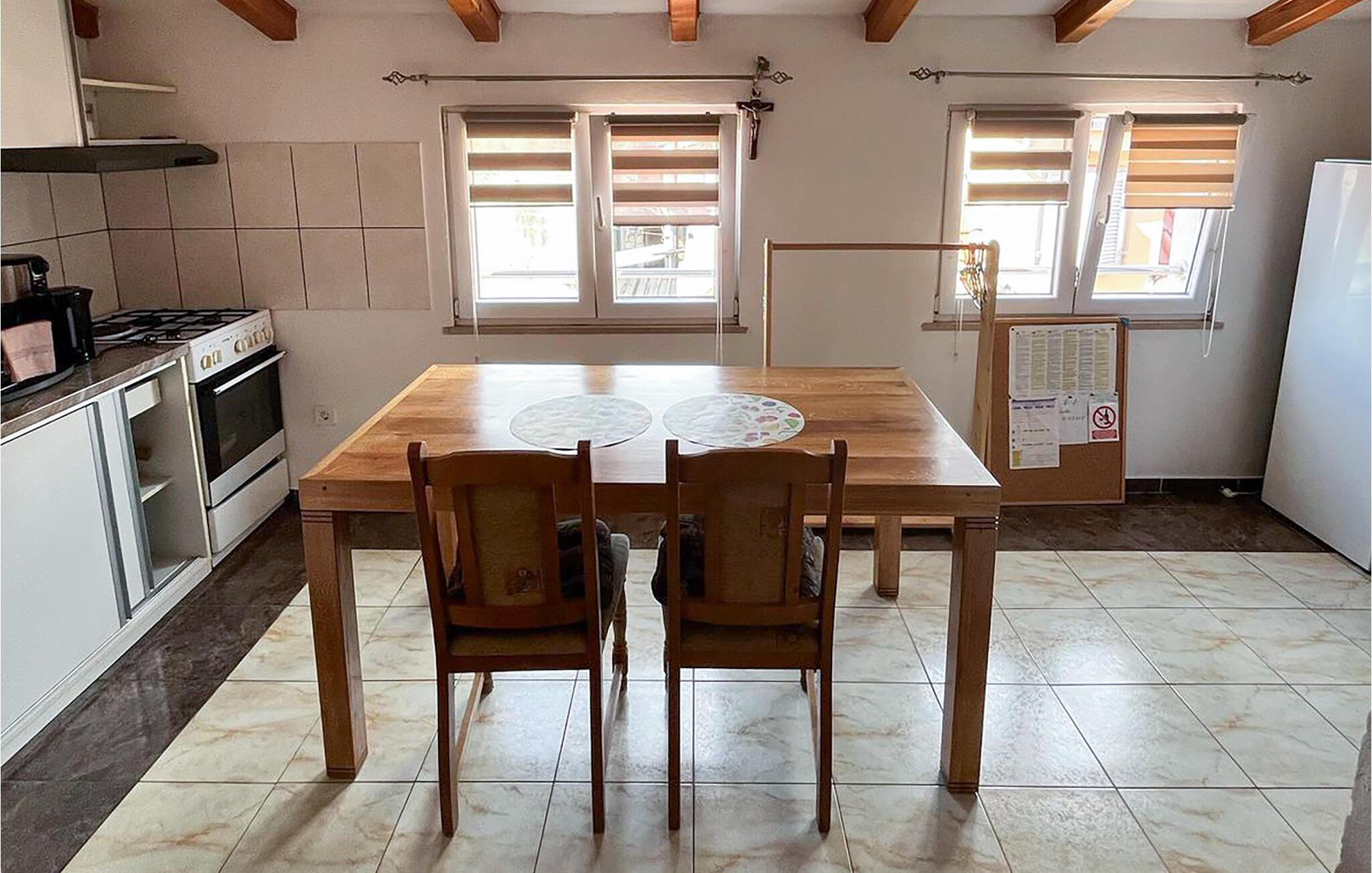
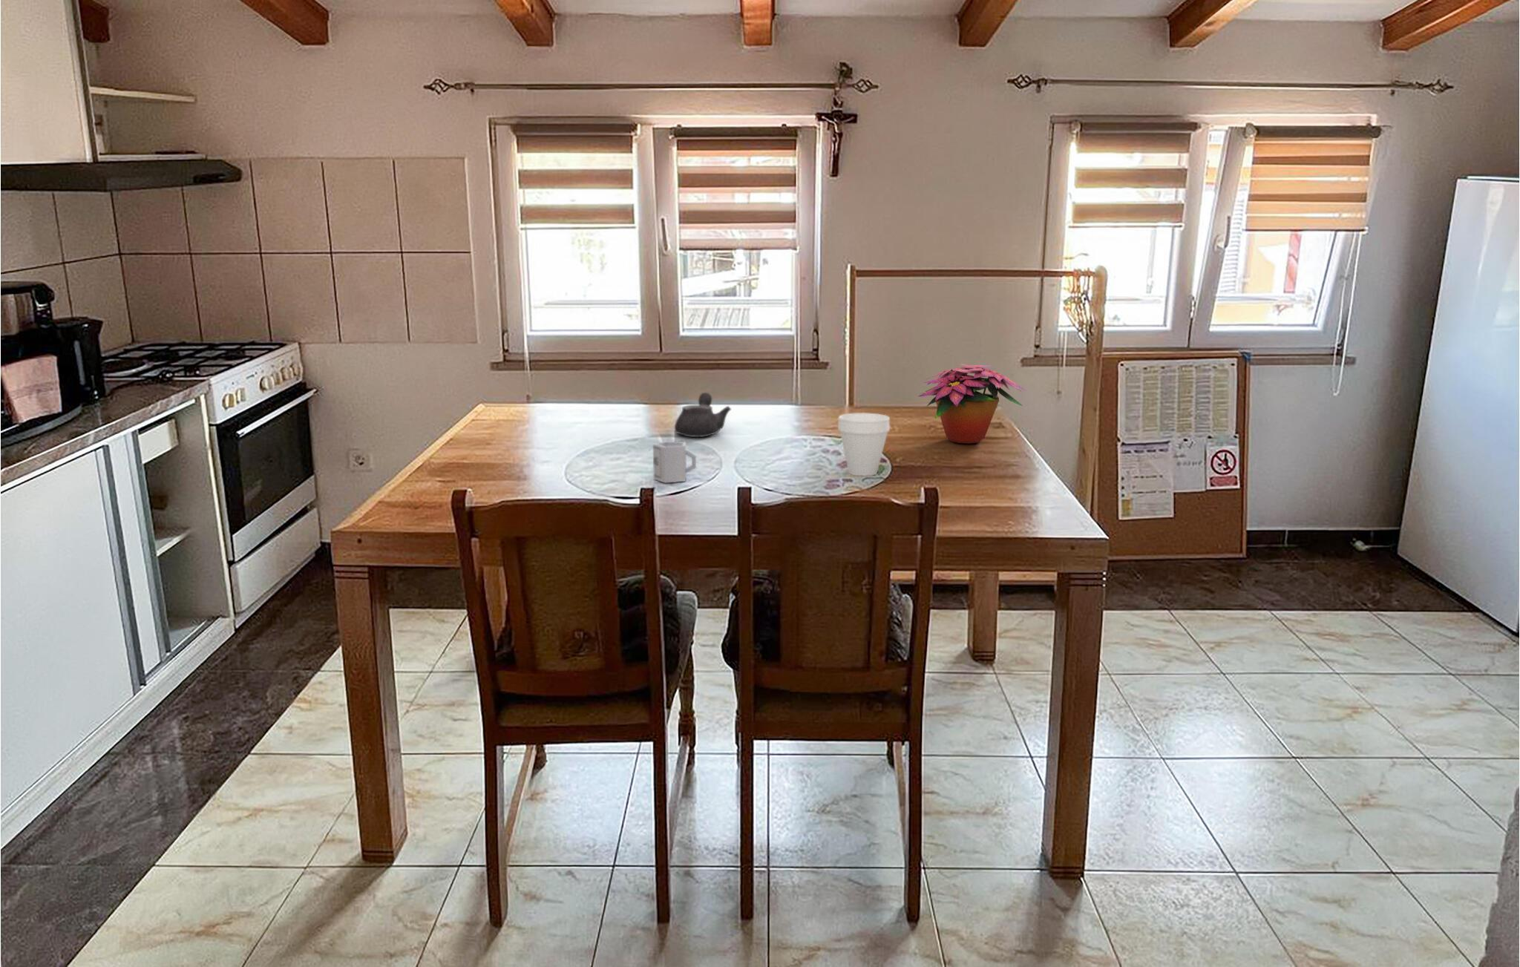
+ cup [653,440,697,484]
+ teapot [674,392,732,438]
+ flower arrangement [918,363,1027,444]
+ cup [838,412,891,476]
